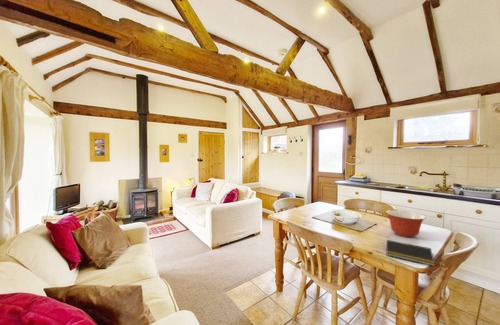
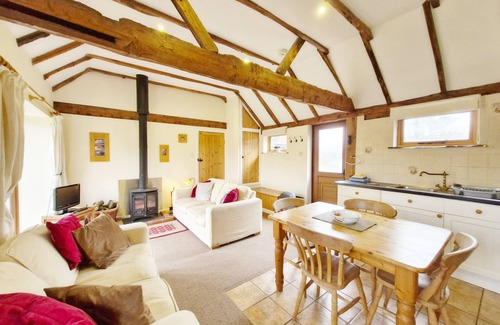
- mixing bowl [385,209,427,238]
- notepad [385,239,436,267]
